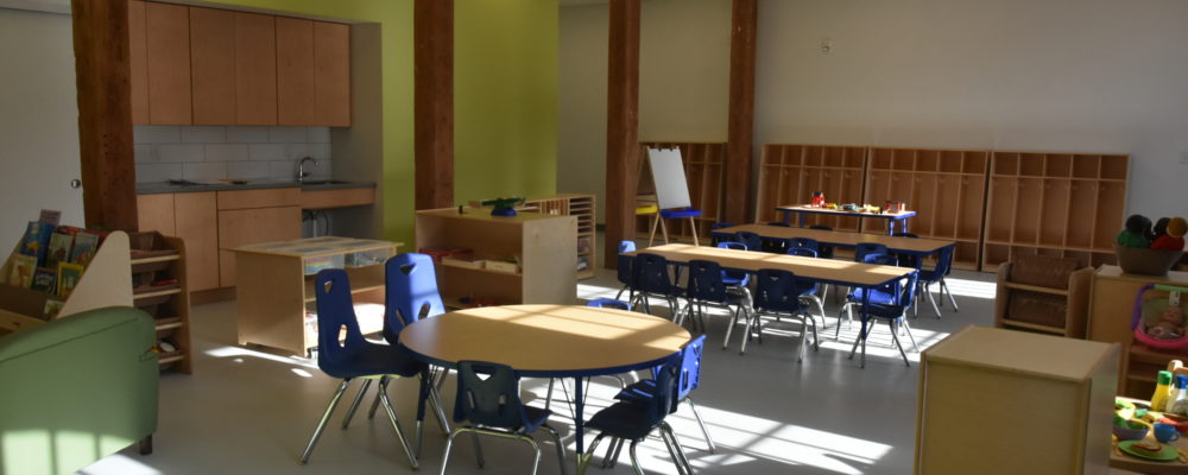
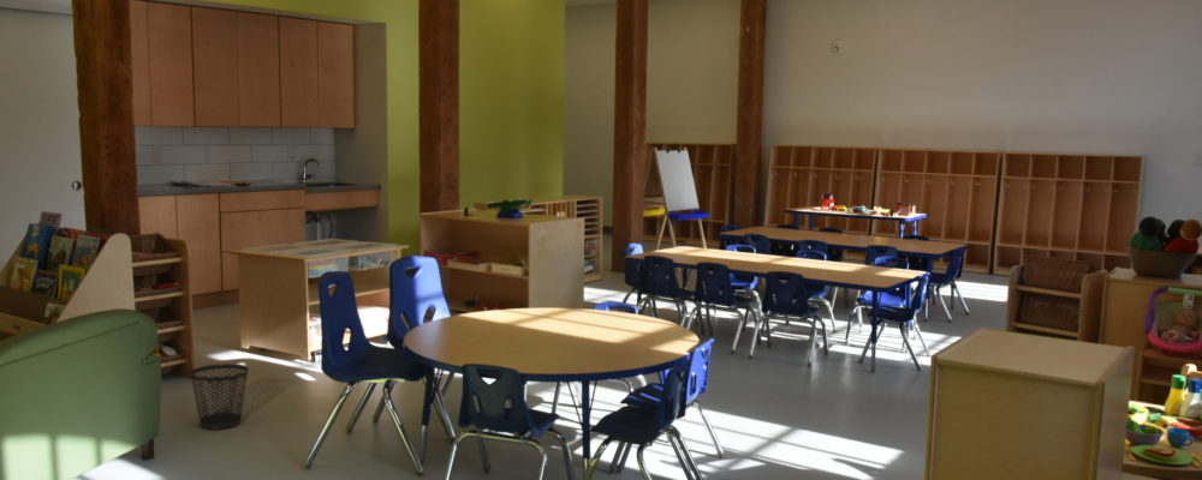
+ wastebasket [189,362,249,430]
